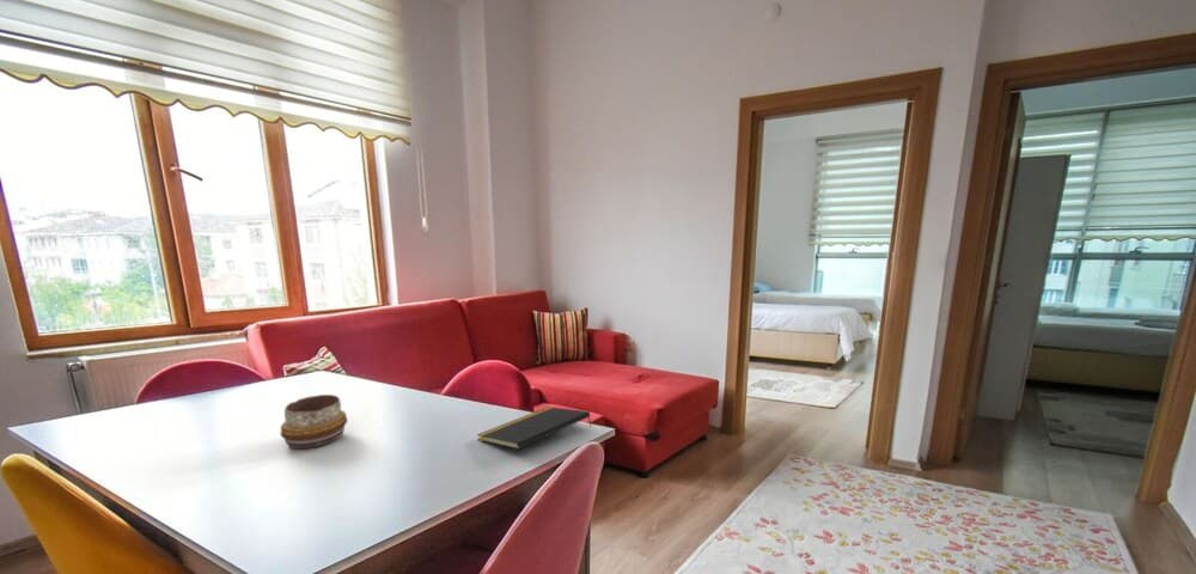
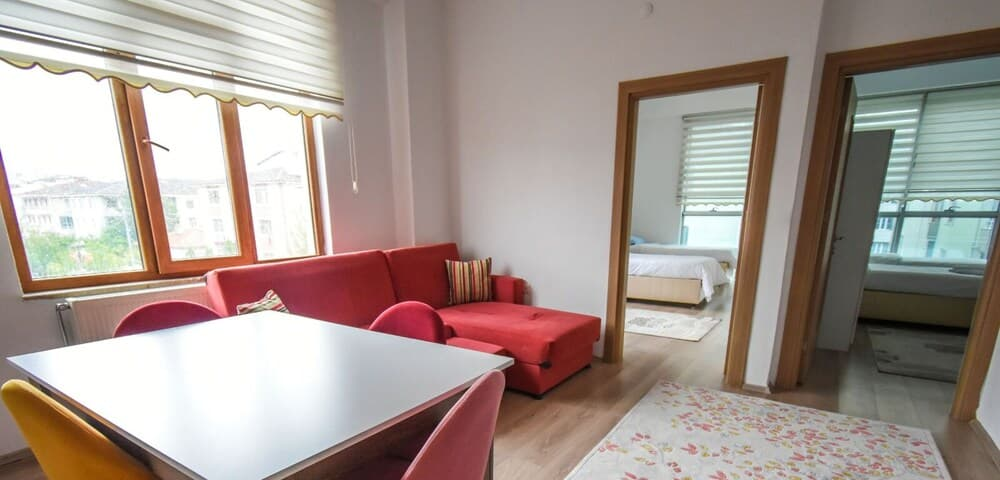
- decorative bowl [280,393,348,450]
- notepad [476,405,592,451]
